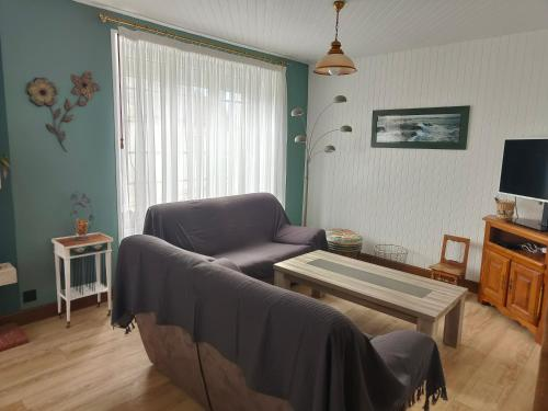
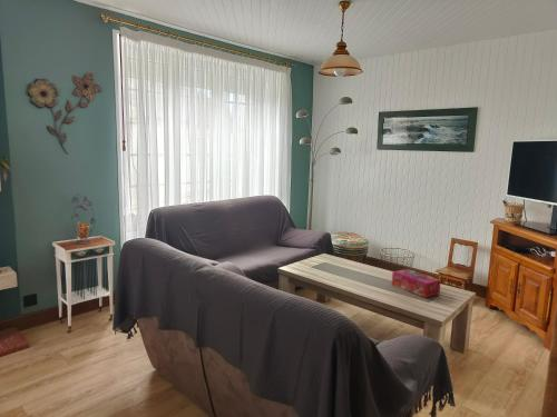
+ tissue box [391,268,442,299]
